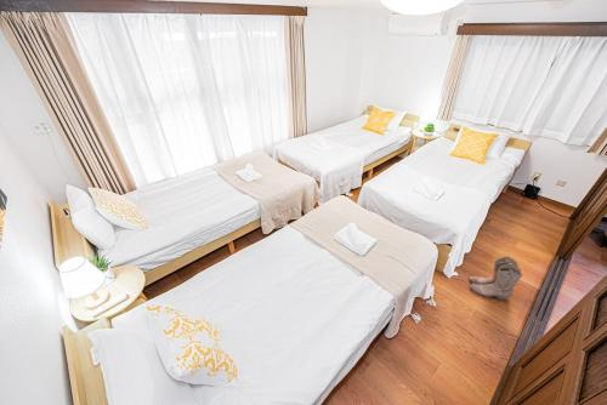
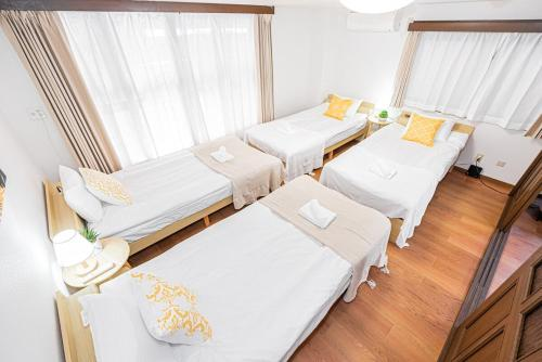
- boots [469,255,523,301]
